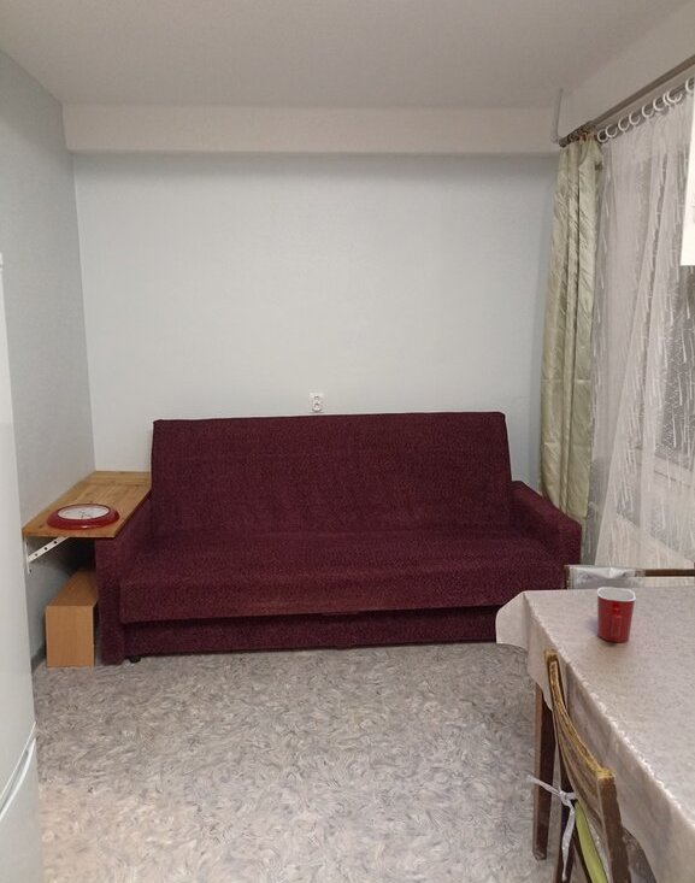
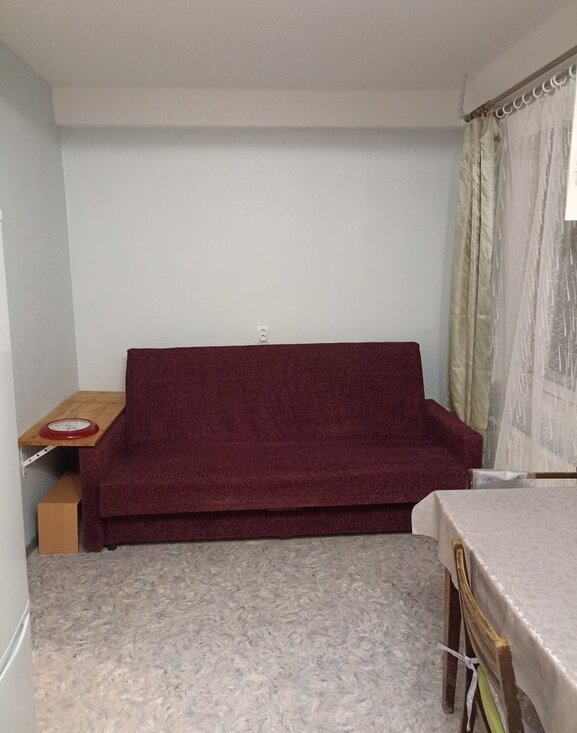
- mug [596,585,636,643]
